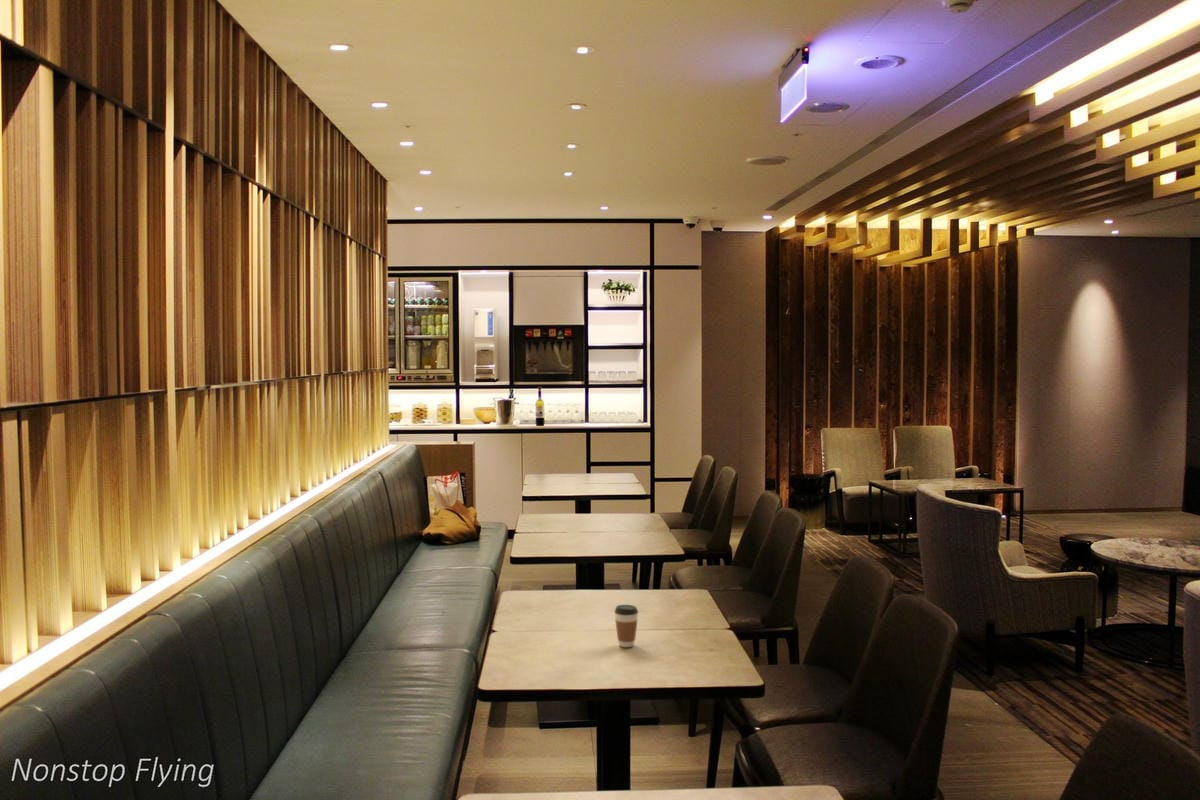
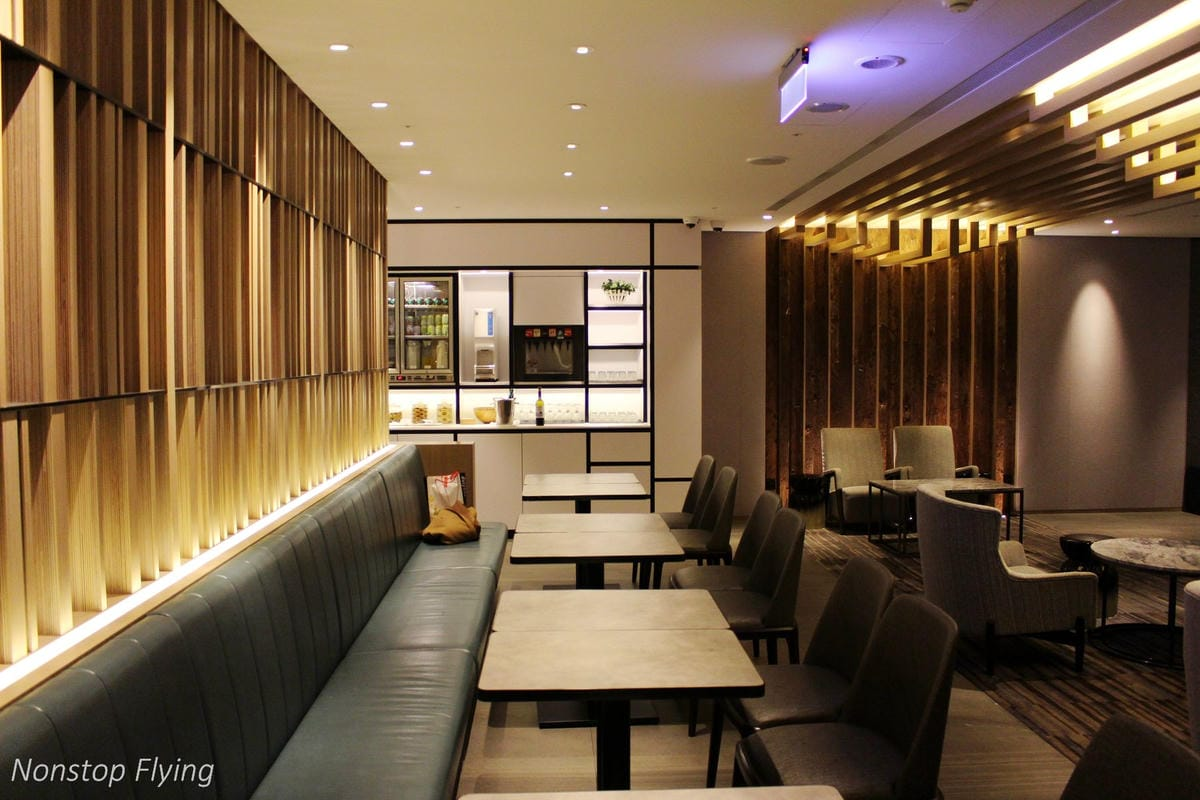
- coffee cup [614,604,639,648]
